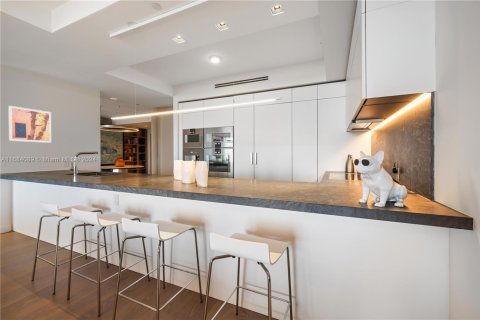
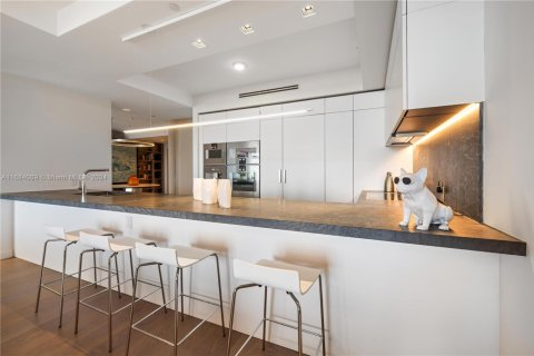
- wall art [8,105,52,144]
